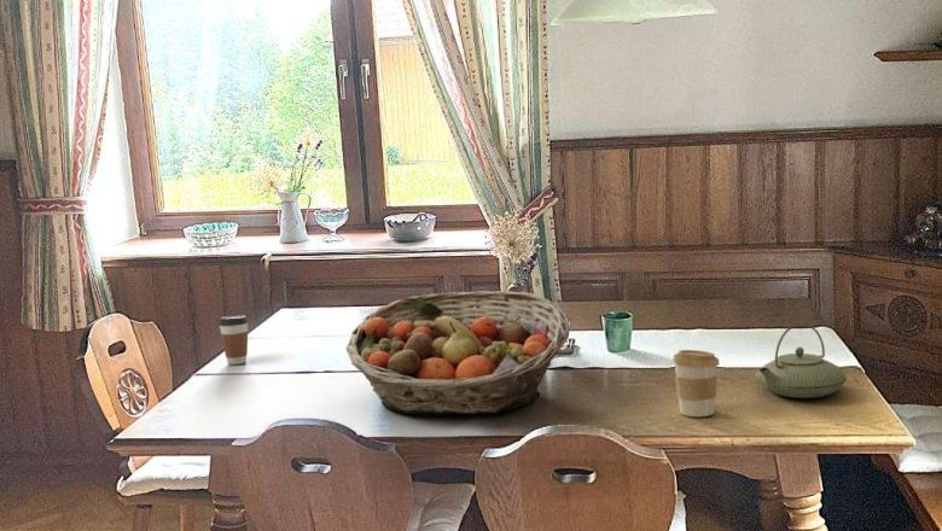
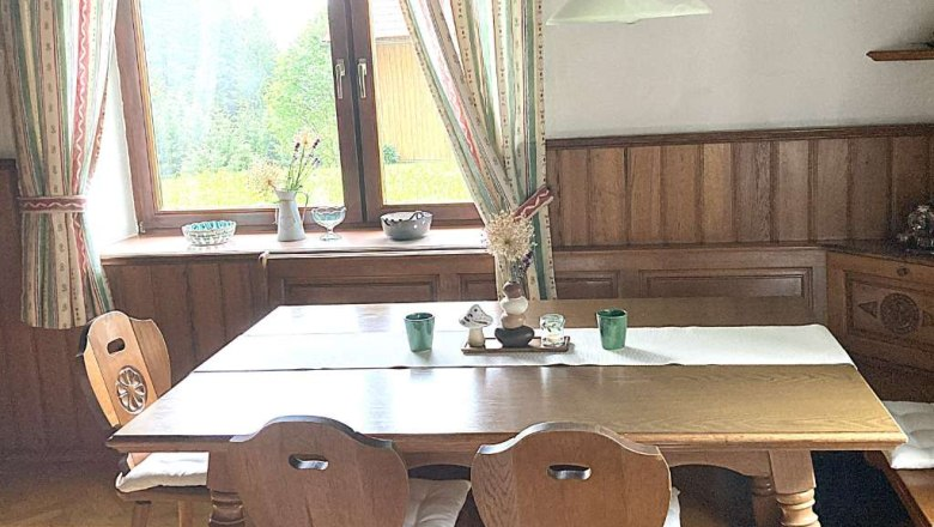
- coffee cup [217,315,250,366]
- teapot [755,322,848,399]
- coffee cup [671,349,721,418]
- fruit basket [345,290,570,415]
